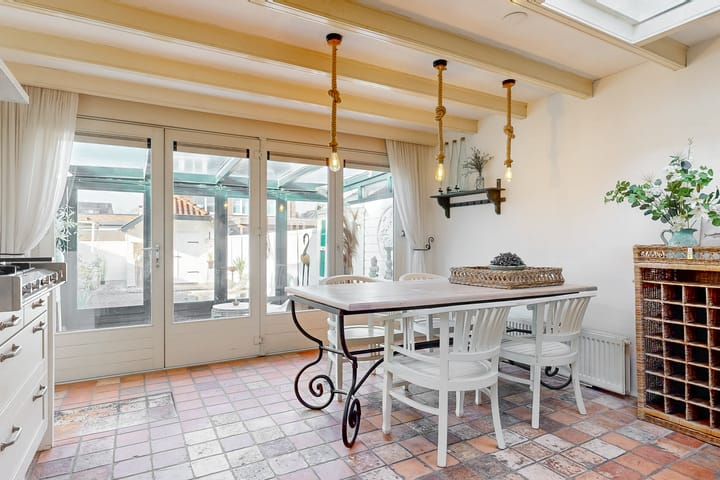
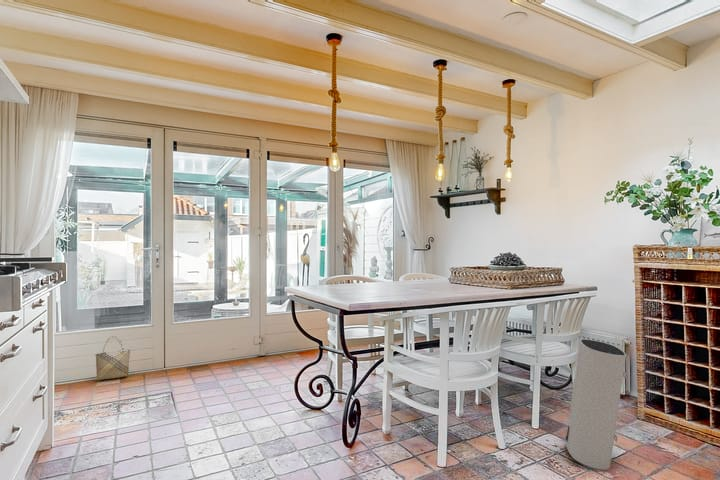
+ air purifier [565,338,628,471]
+ woven basket [94,337,131,381]
